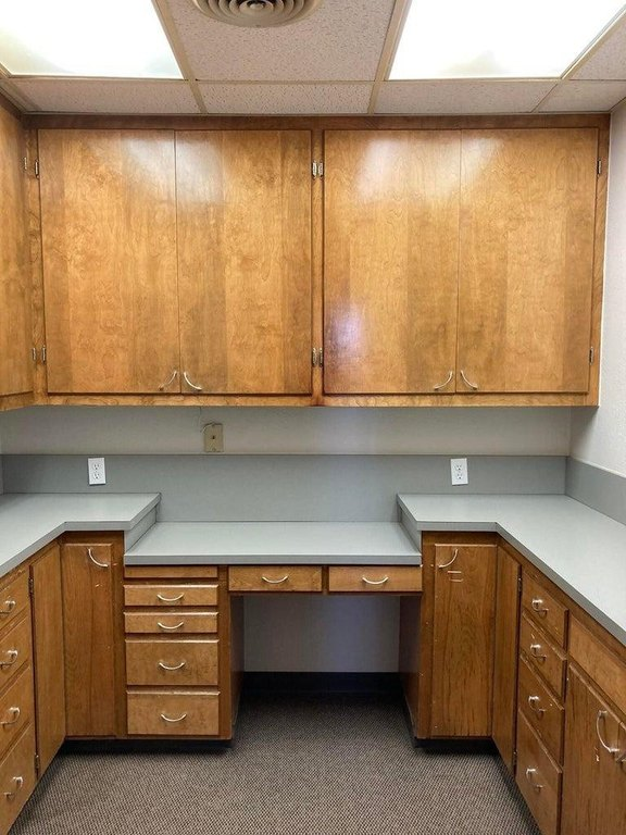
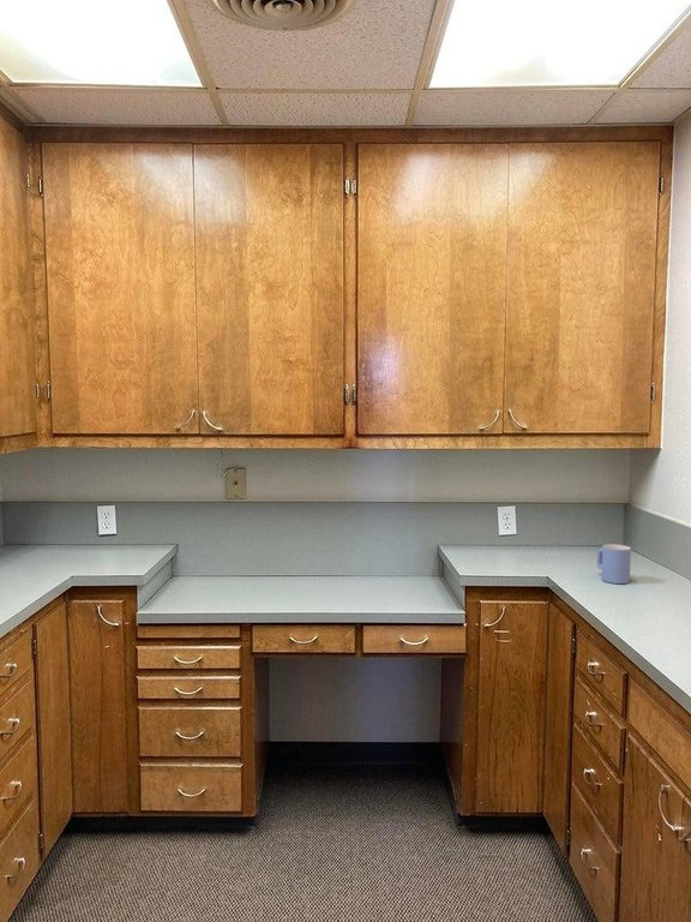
+ mug [596,544,632,585]
